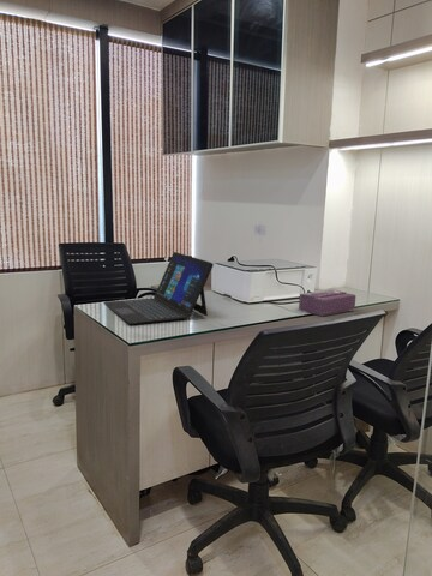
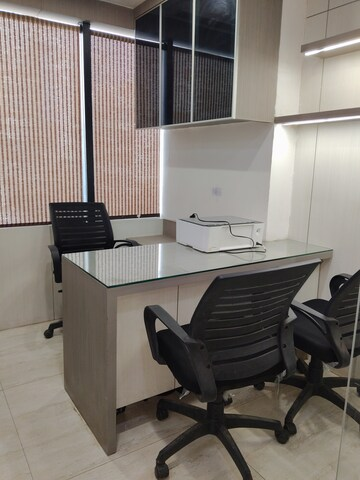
- laptop [102,251,215,325]
- tissue box [298,288,356,317]
